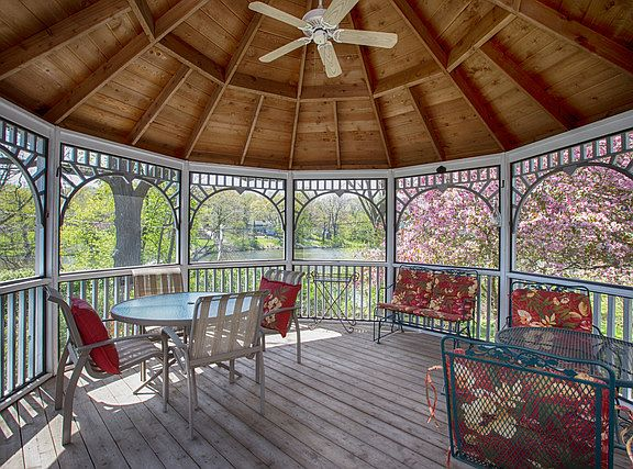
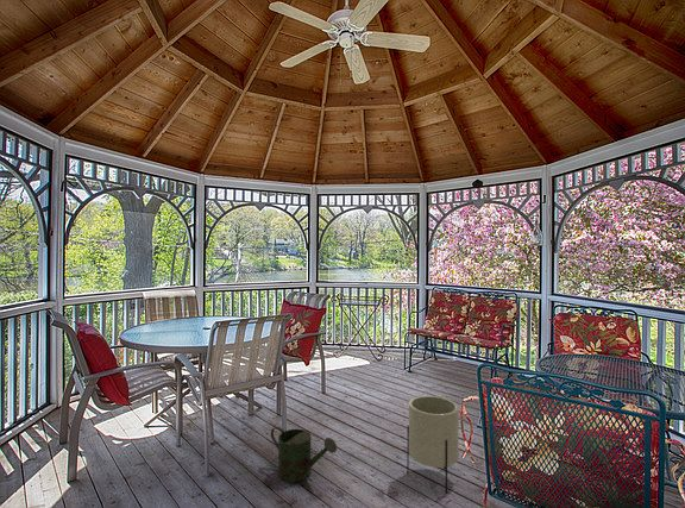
+ planter [406,395,460,495]
+ watering can [270,426,338,484]
